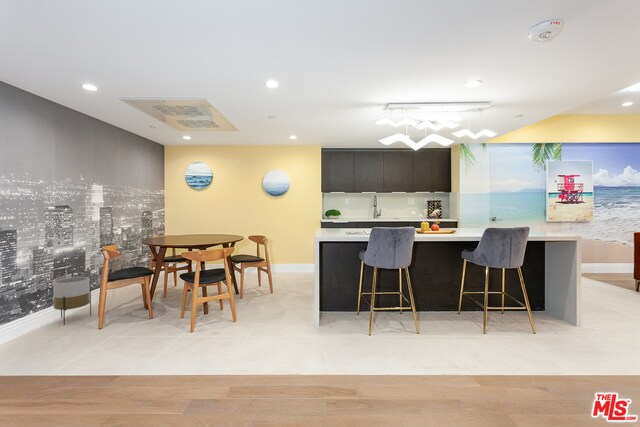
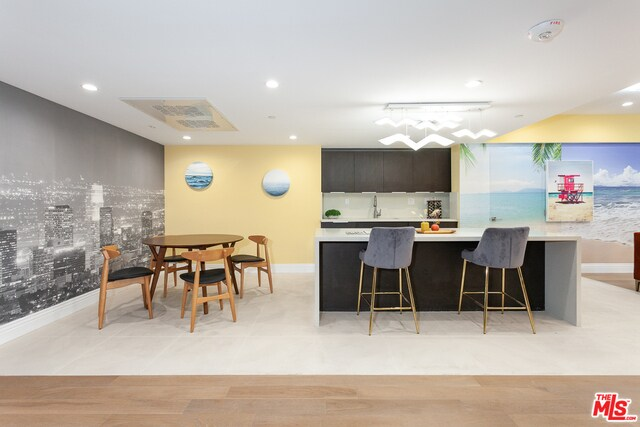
- planter [53,276,92,326]
